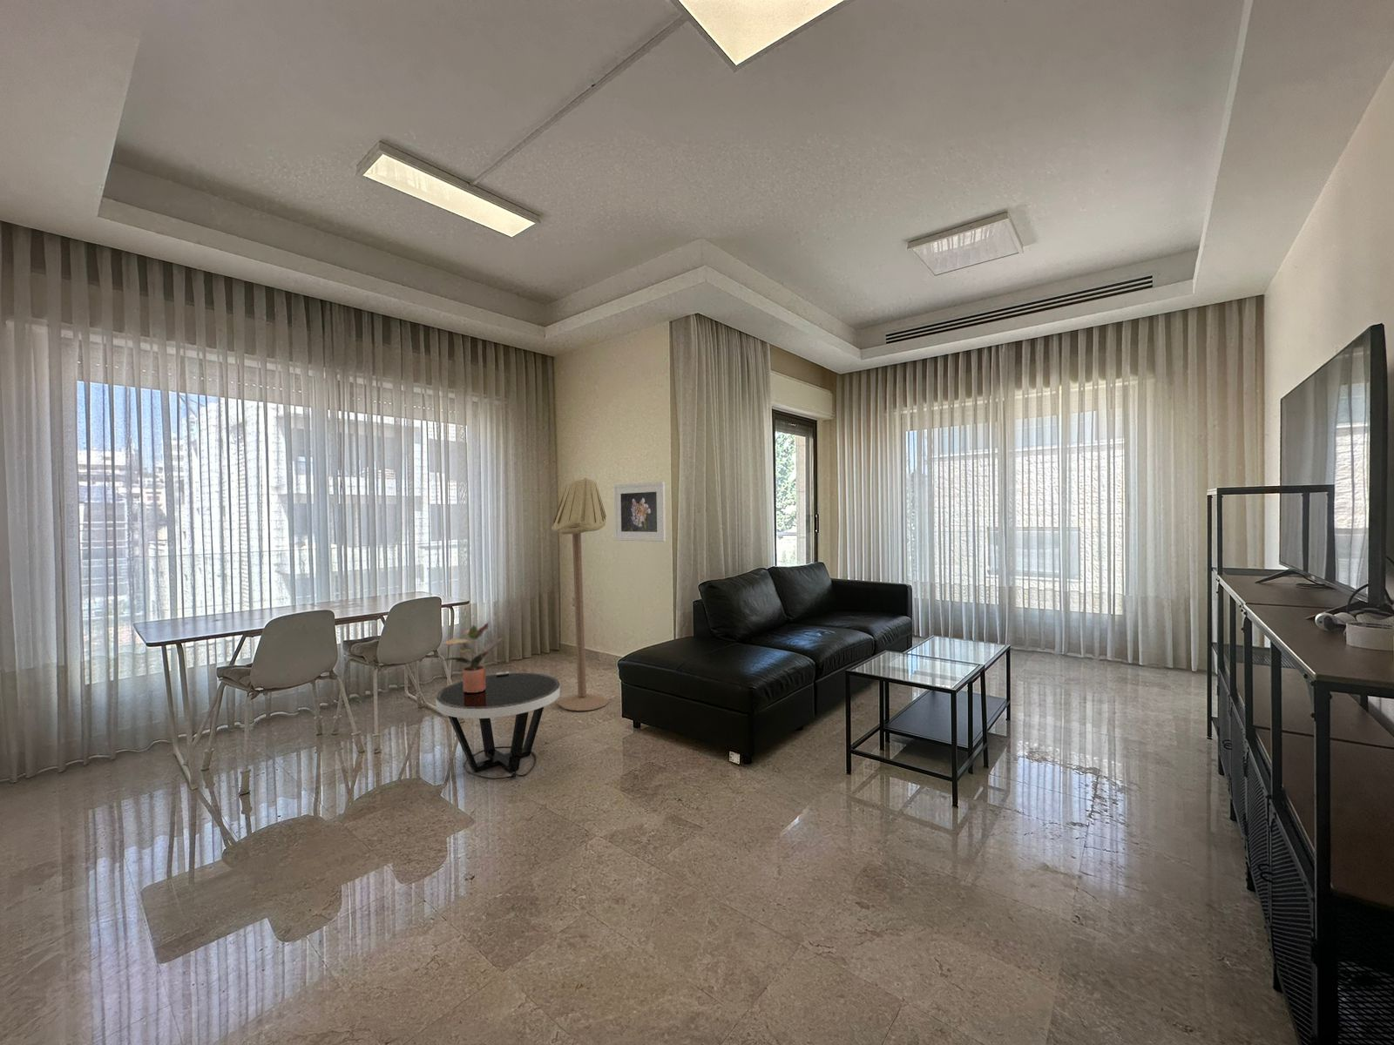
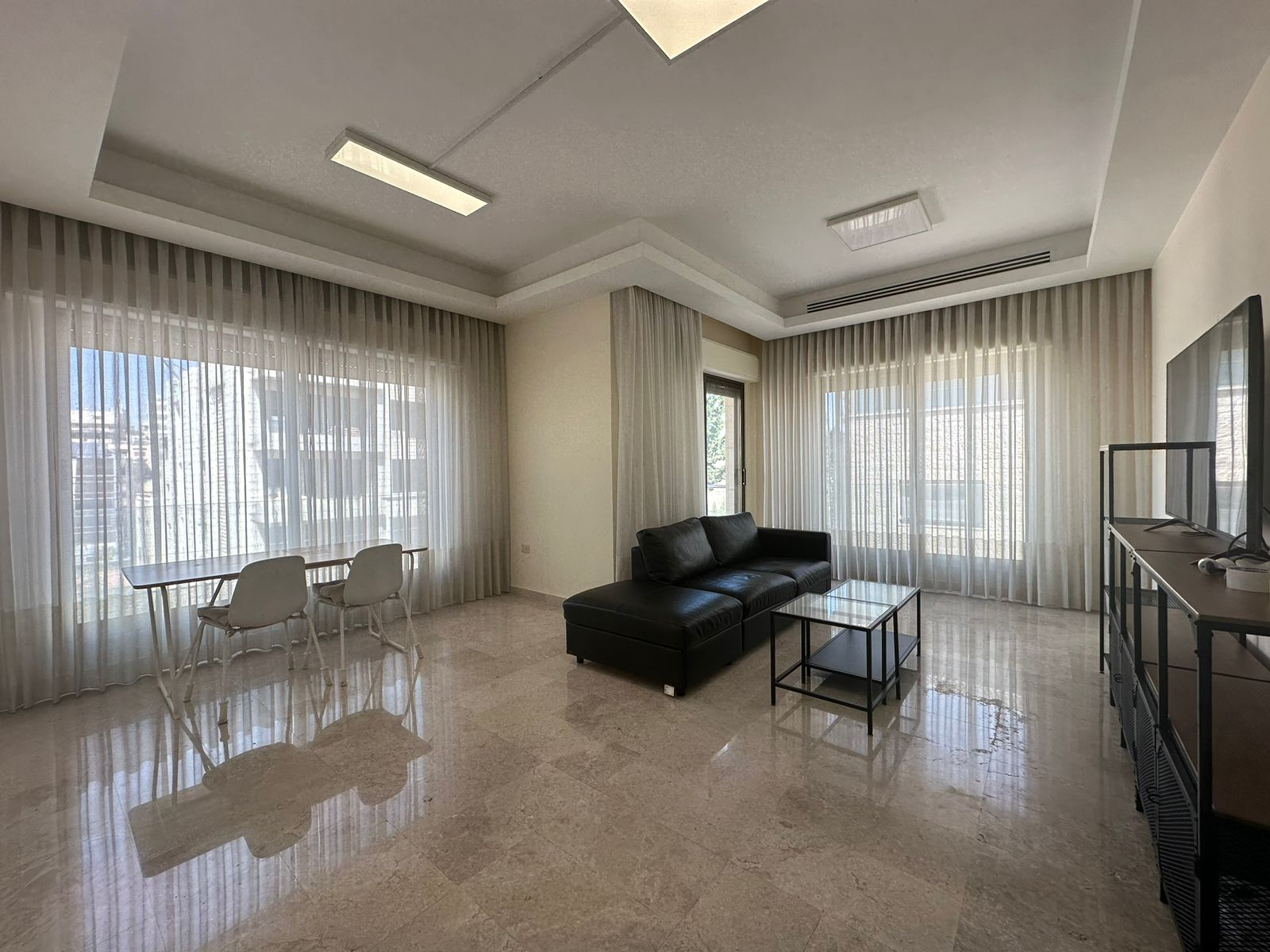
- floor lamp [551,477,609,711]
- potted plant [441,621,503,693]
- side table [435,671,561,780]
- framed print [614,481,666,542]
